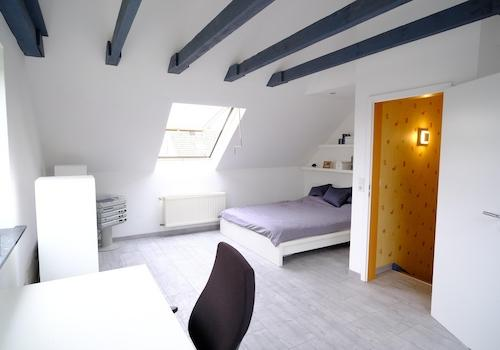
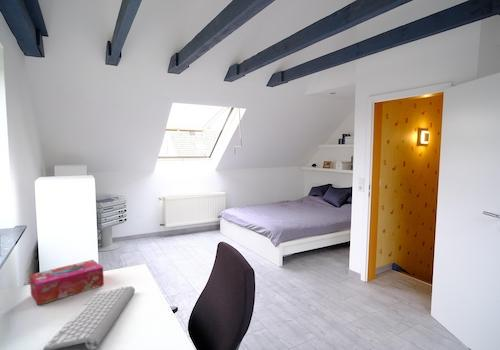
+ computer keyboard [42,285,136,350]
+ tissue box [29,259,105,306]
